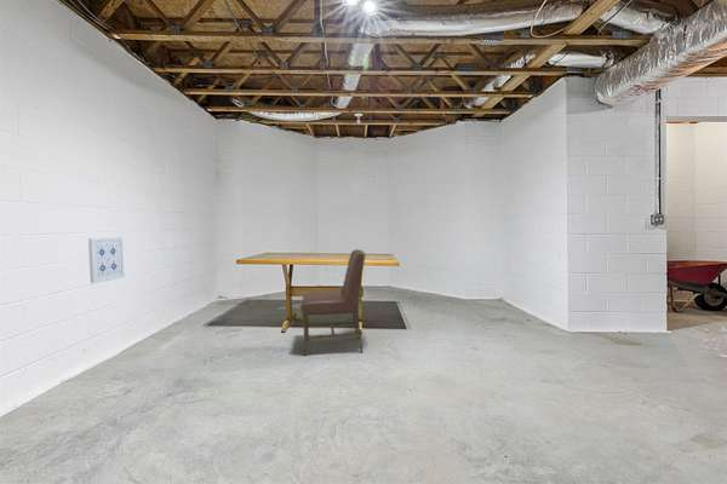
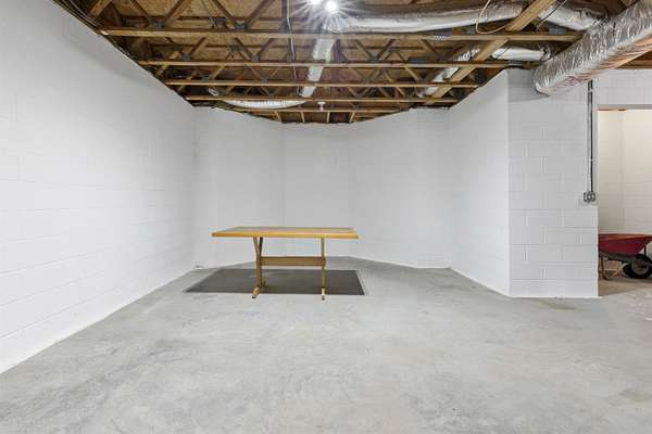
- chair [299,248,366,357]
- wall art [87,236,126,284]
